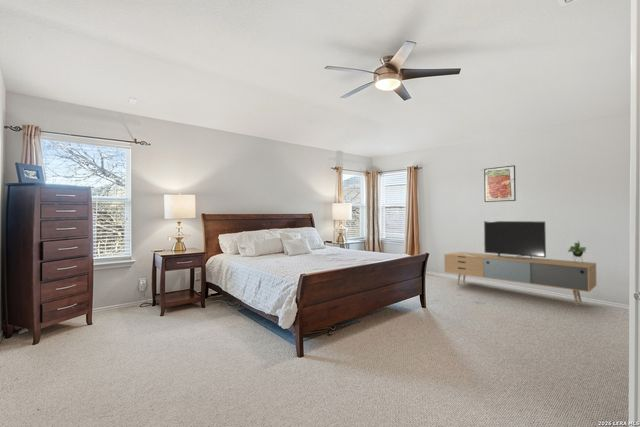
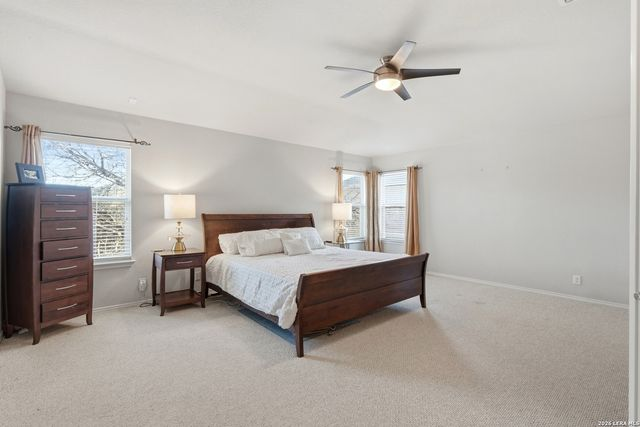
- media console [443,220,597,306]
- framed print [483,164,517,203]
